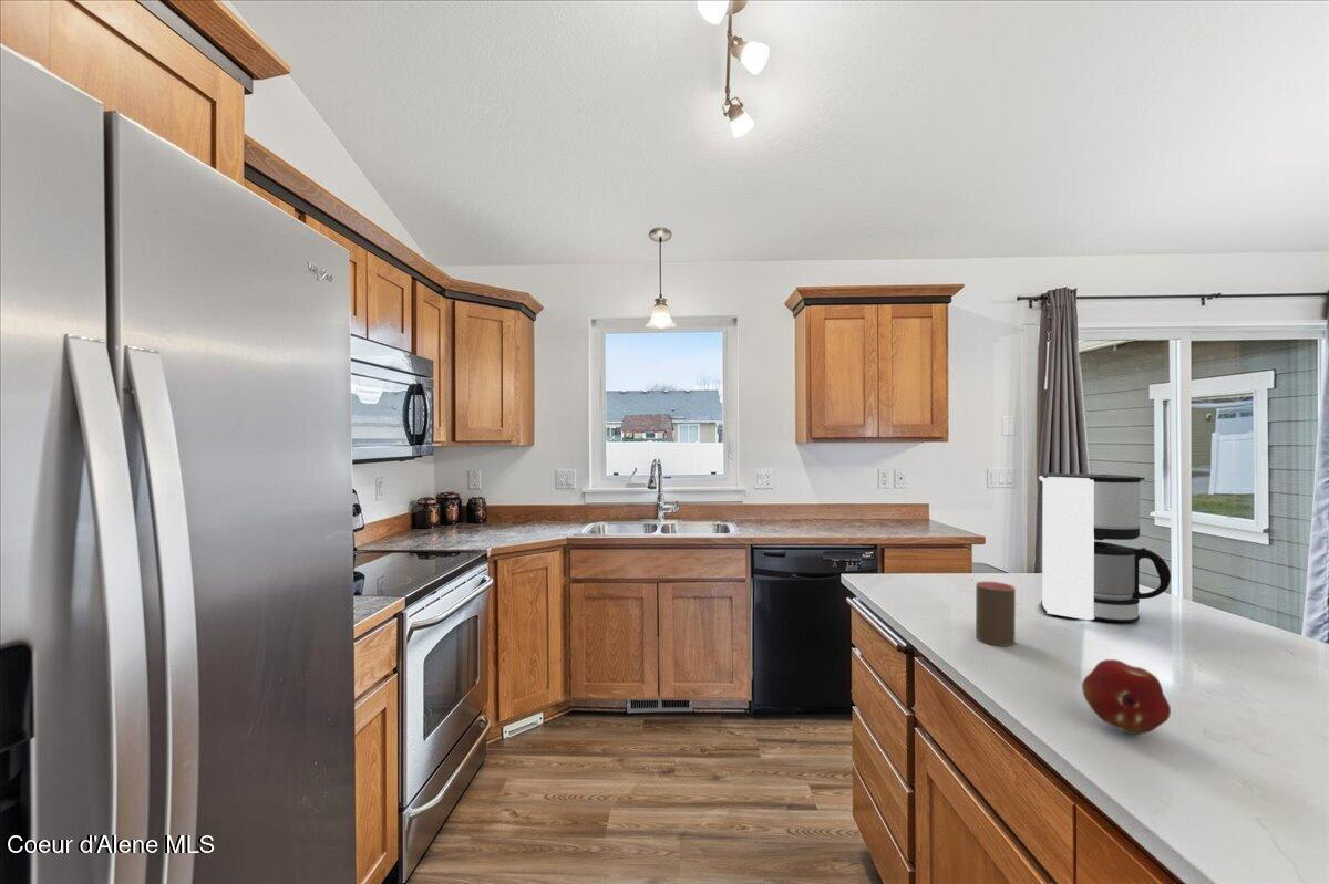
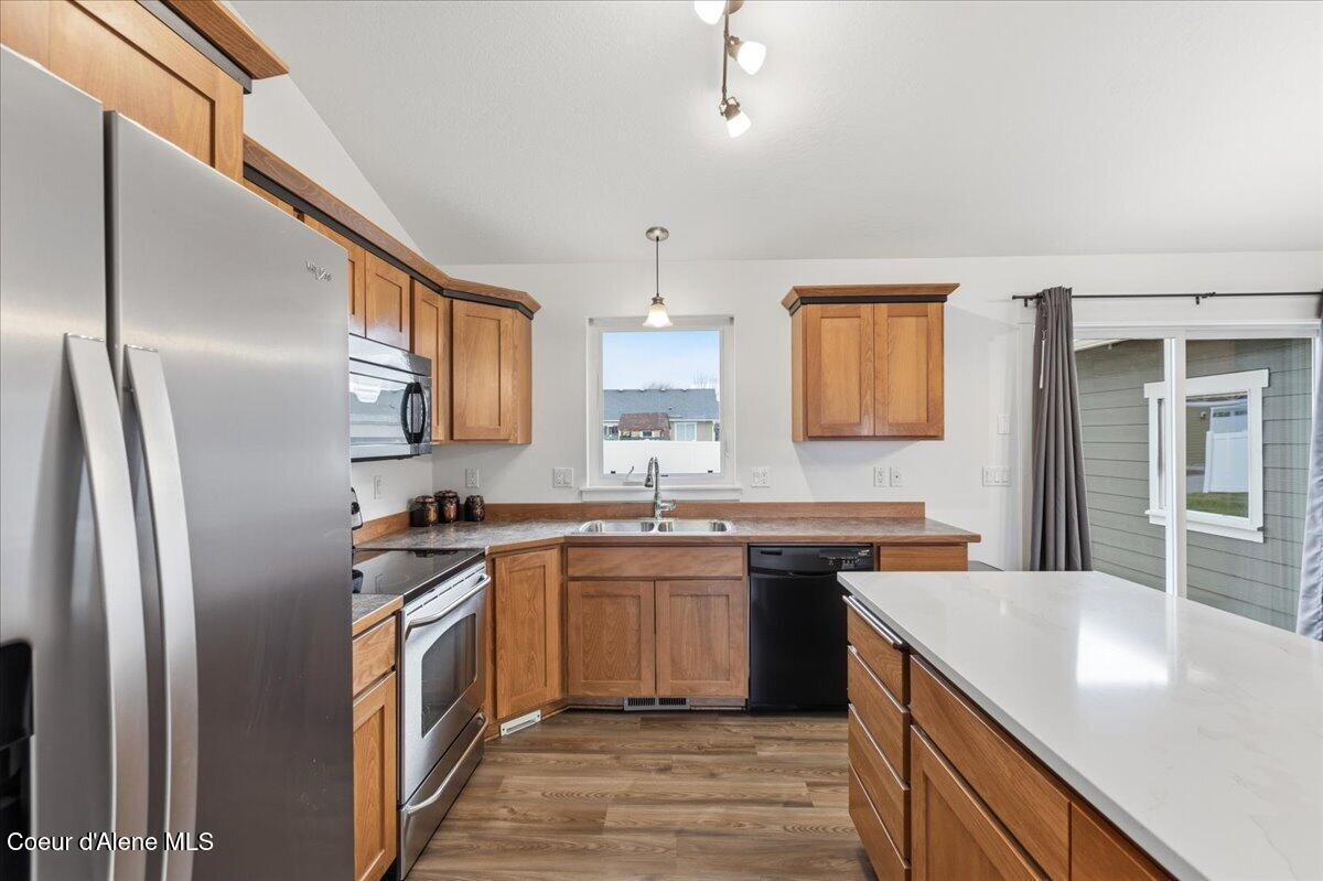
- cup [975,581,1017,647]
- coffee maker [1038,472,1172,624]
- fruit [1081,658,1172,736]
